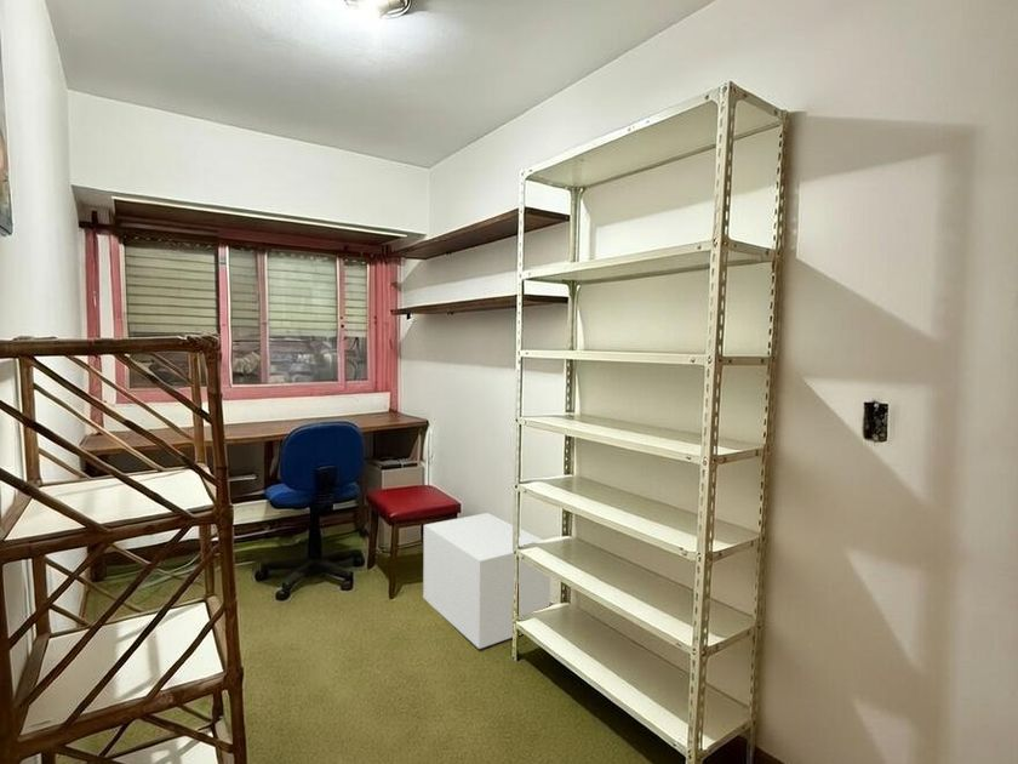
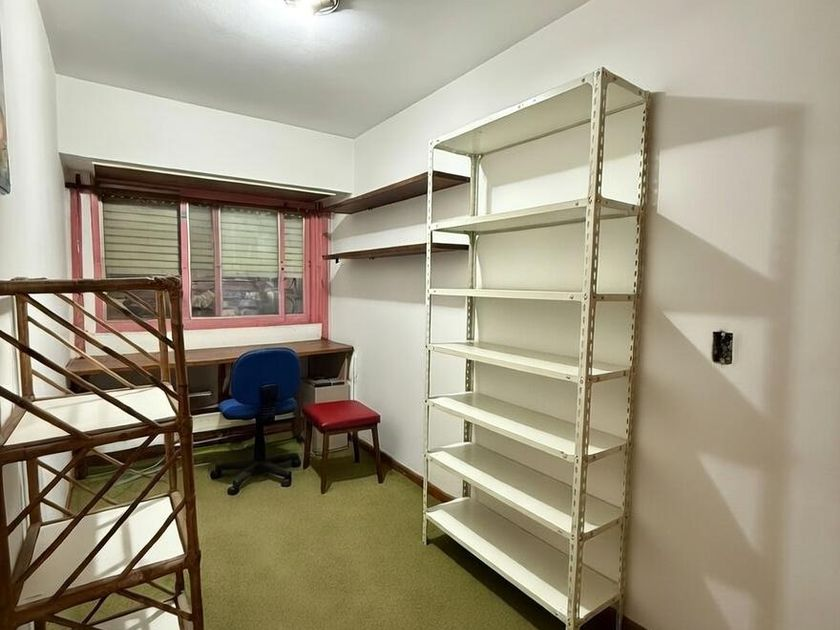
- storage box [422,512,551,650]
